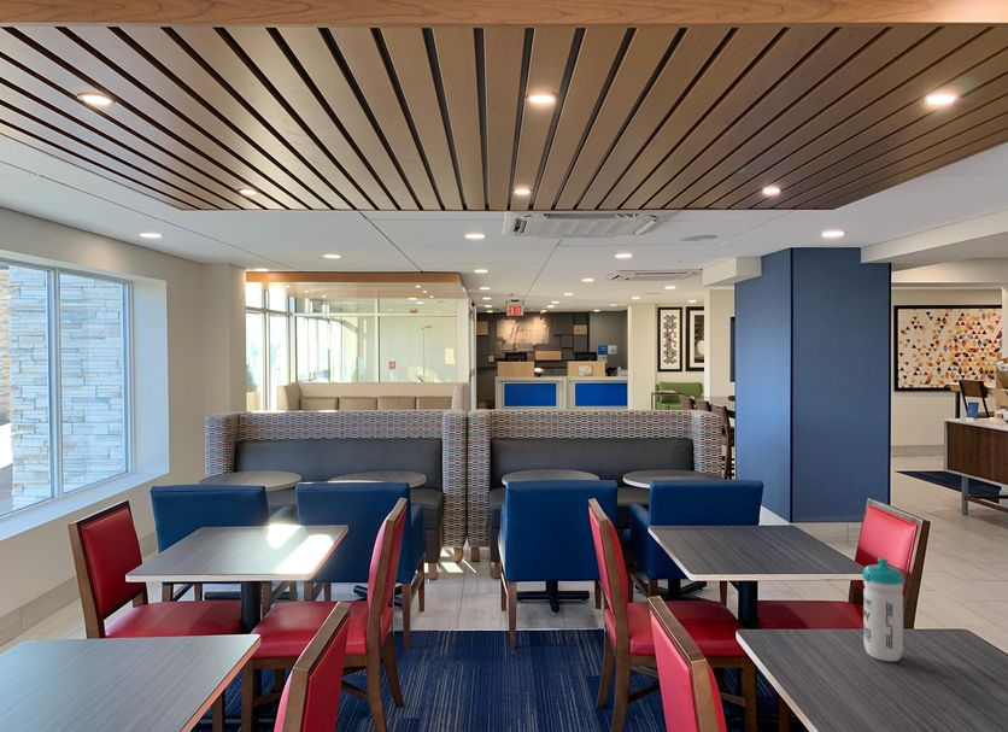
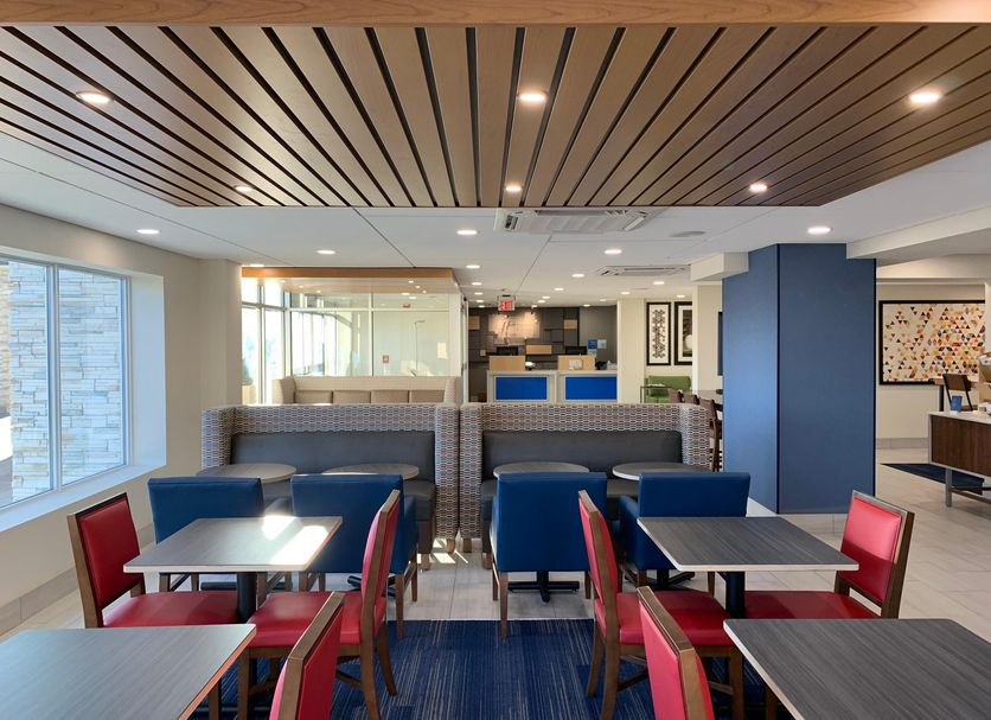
- water bottle [861,557,906,662]
